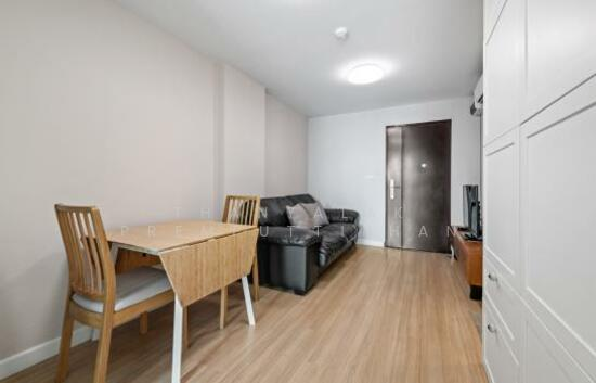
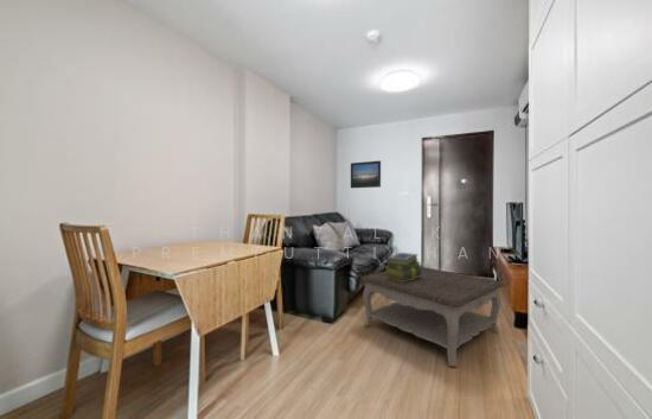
+ stack of books [384,252,423,282]
+ coffee table [359,266,506,368]
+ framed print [350,160,382,189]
